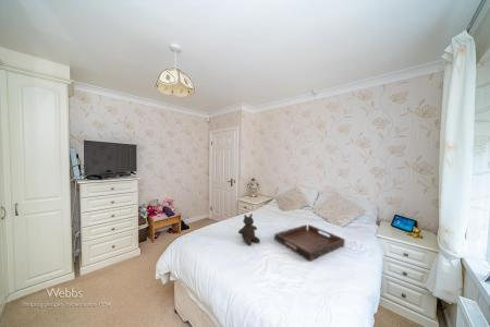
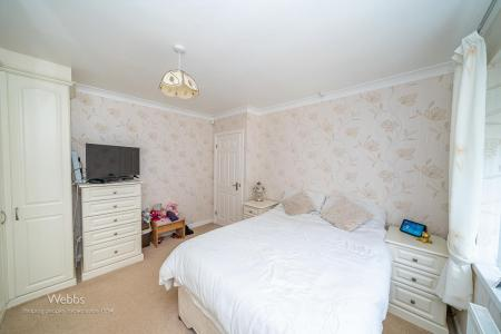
- teddy bear [237,213,260,246]
- serving tray [273,223,346,263]
